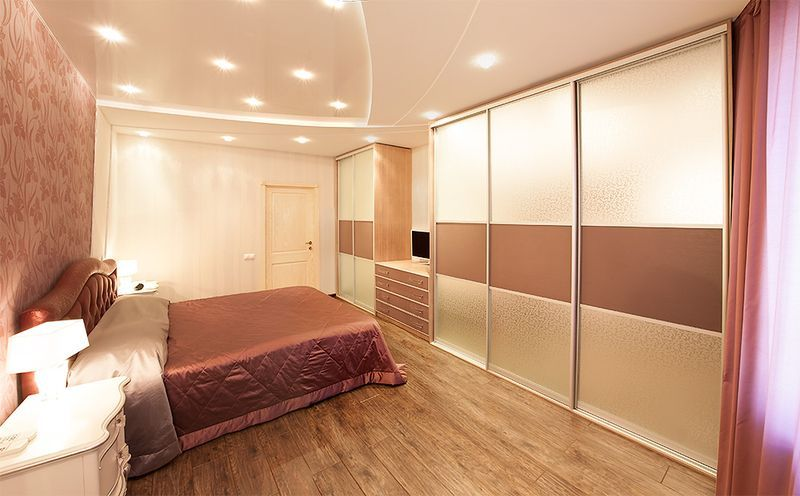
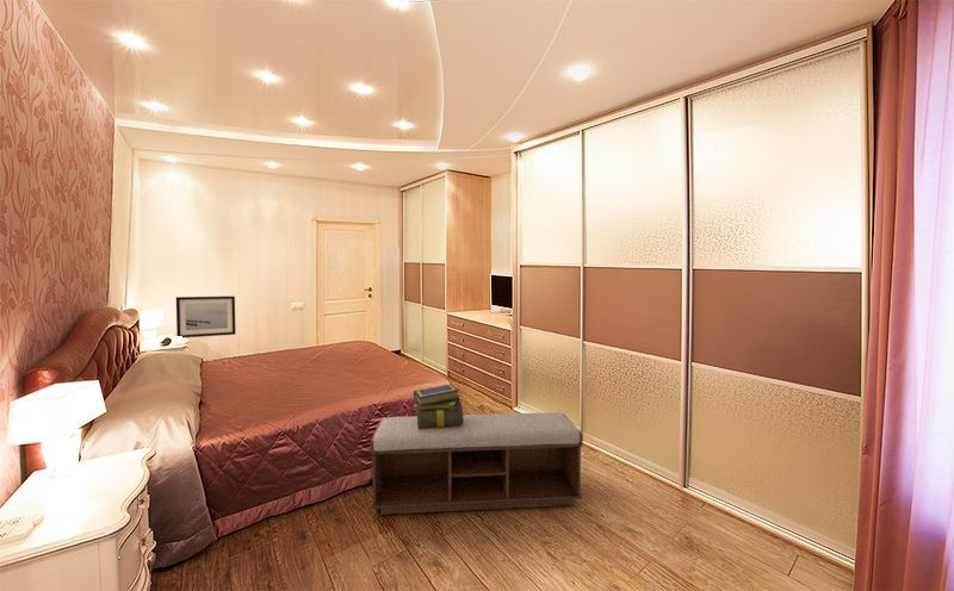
+ wall art [175,296,236,338]
+ bench [370,411,584,516]
+ stack of books [413,382,464,429]
